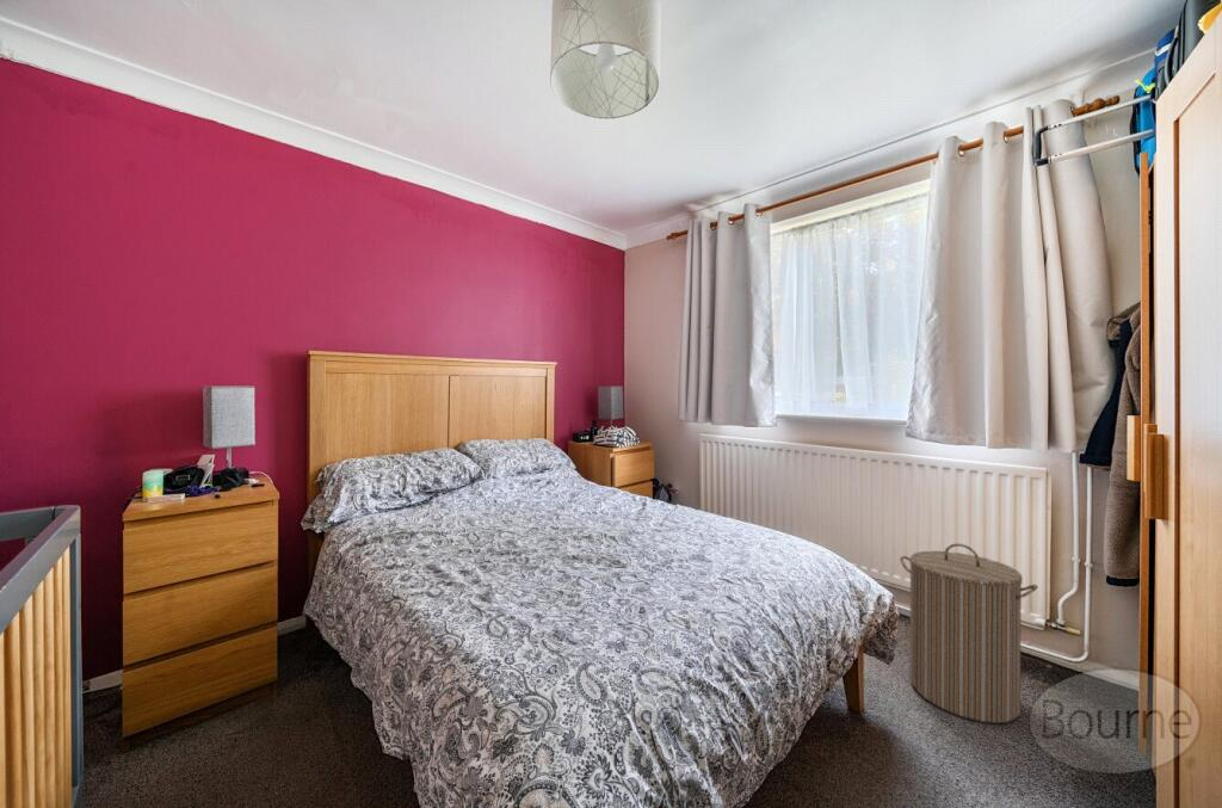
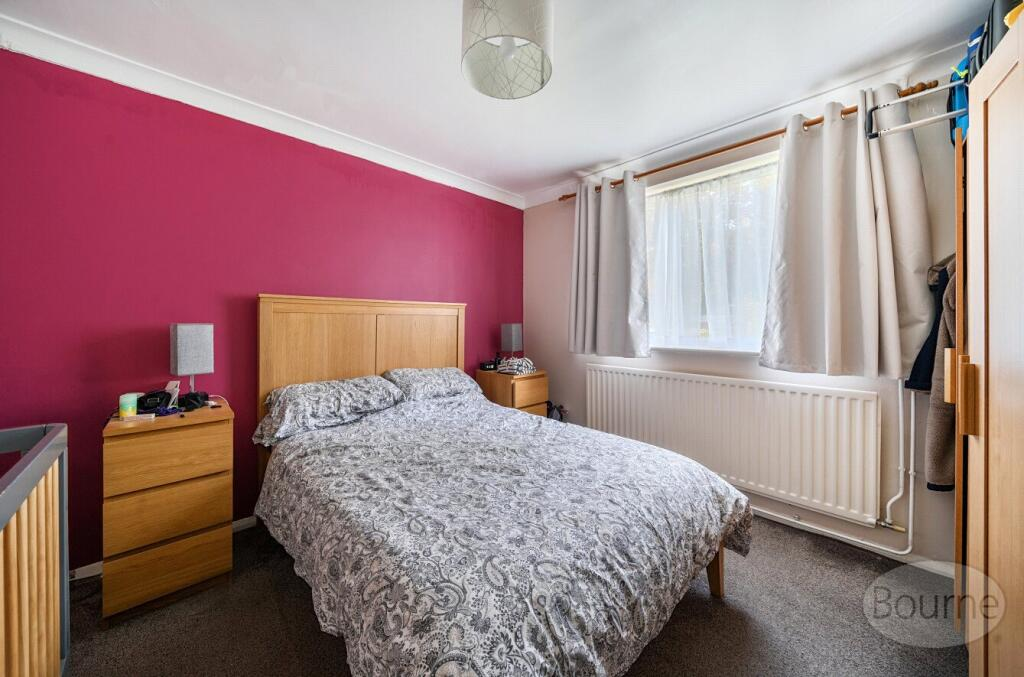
- laundry hamper [899,542,1039,724]
